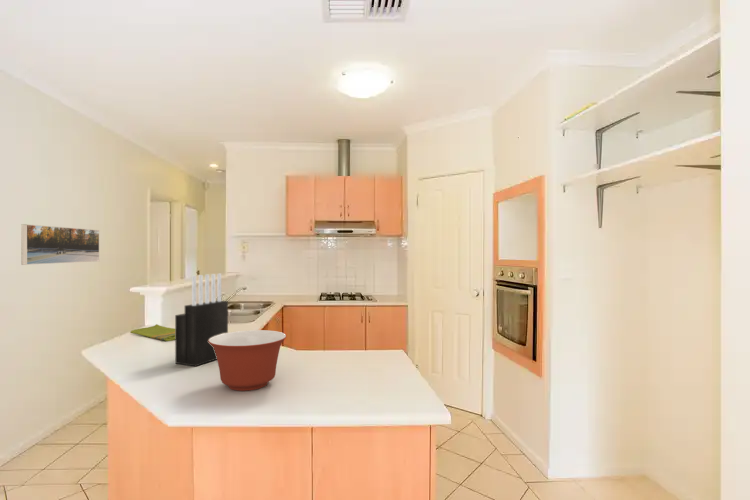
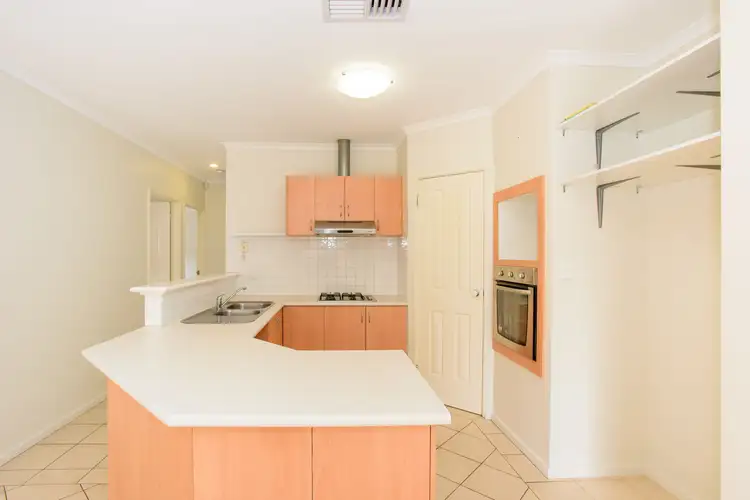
- mixing bowl [208,329,287,392]
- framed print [20,223,100,266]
- knife block [174,273,229,367]
- dish towel [129,323,175,342]
